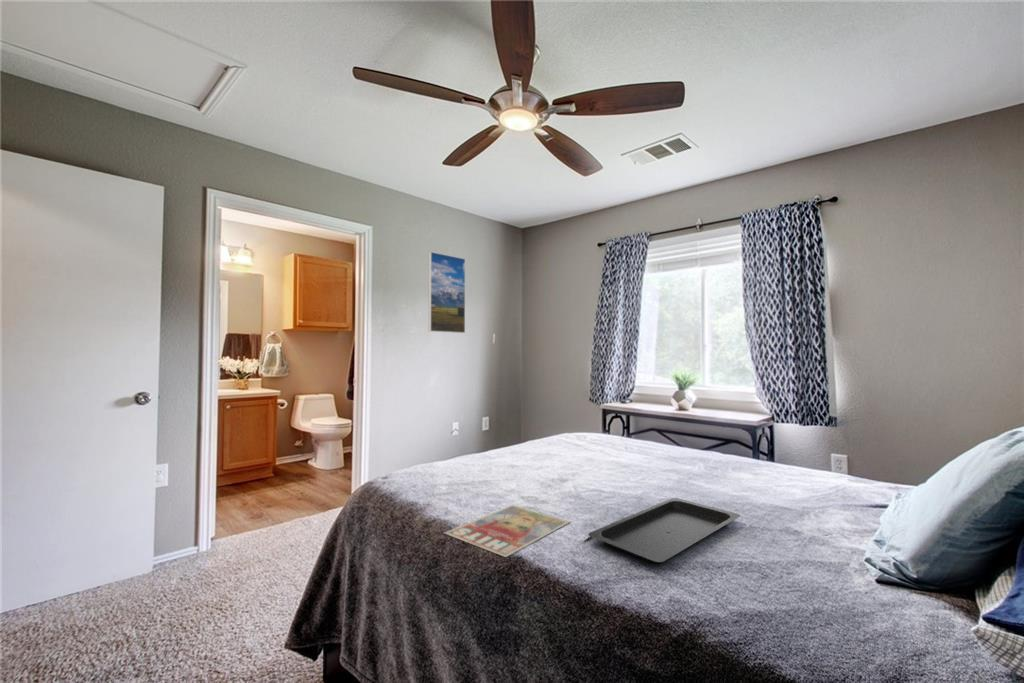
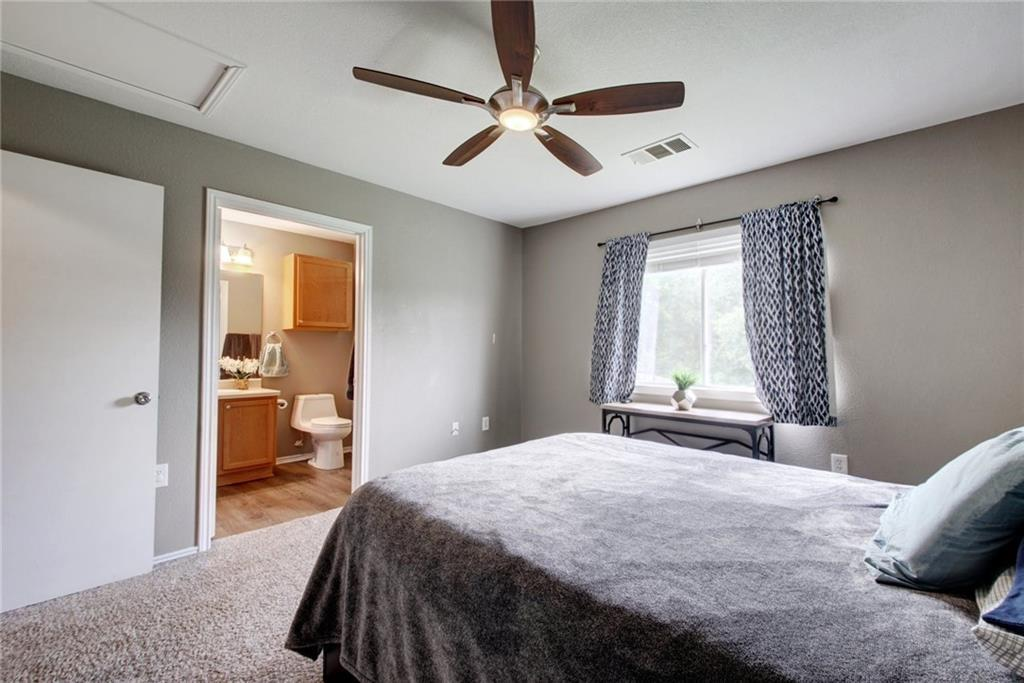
- magazine [444,504,572,558]
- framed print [428,251,466,334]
- serving tray [588,497,741,564]
